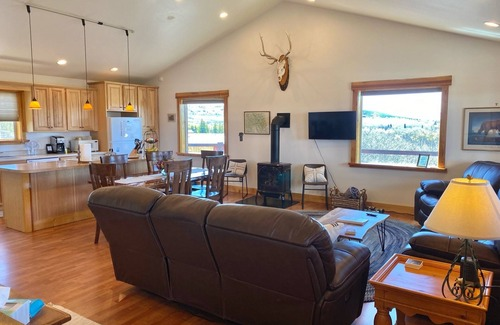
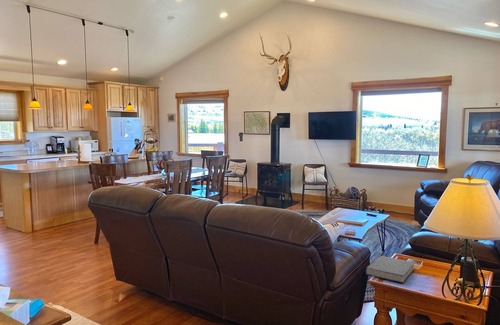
+ book [364,255,416,284]
